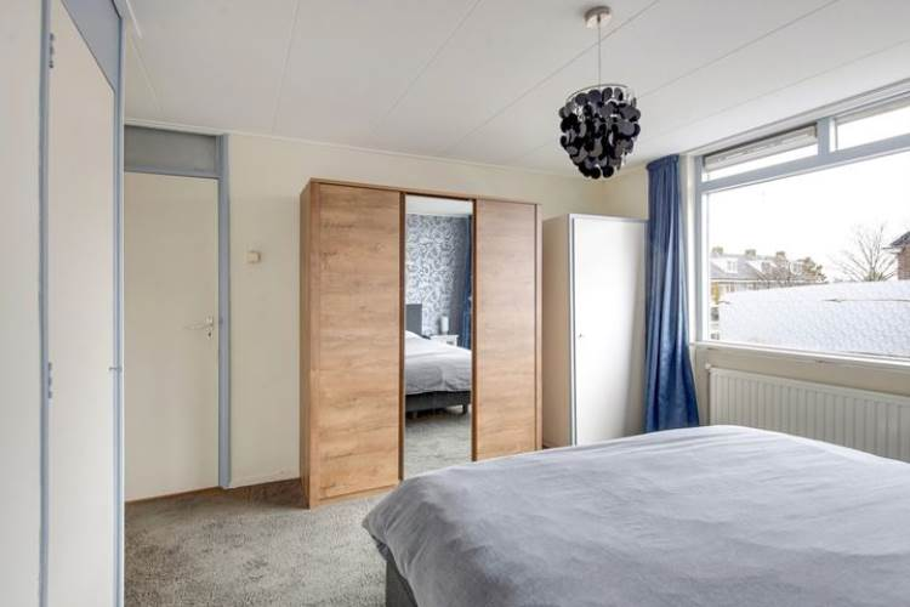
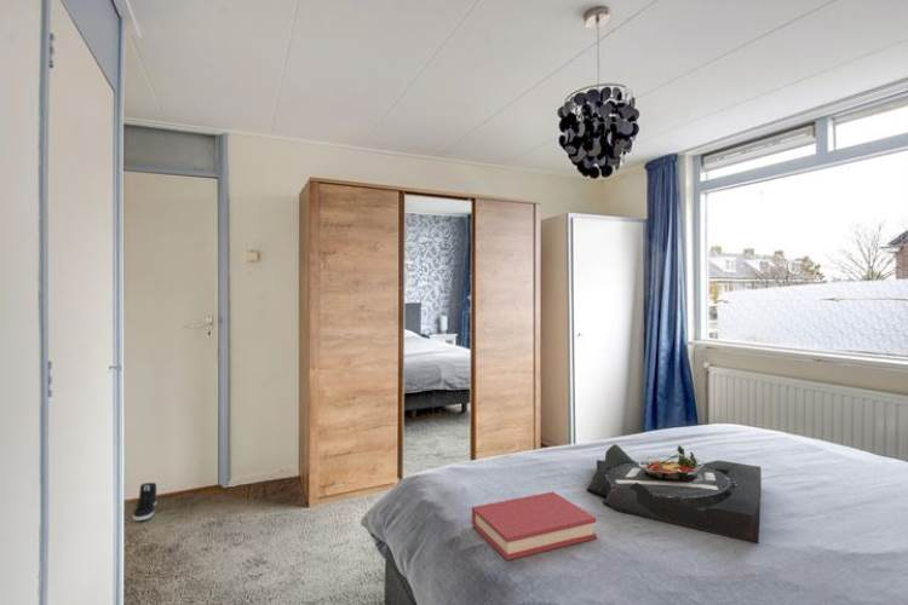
+ hardback book [471,490,597,561]
+ sneaker [132,482,157,522]
+ serving tray [586,443,763,544]
